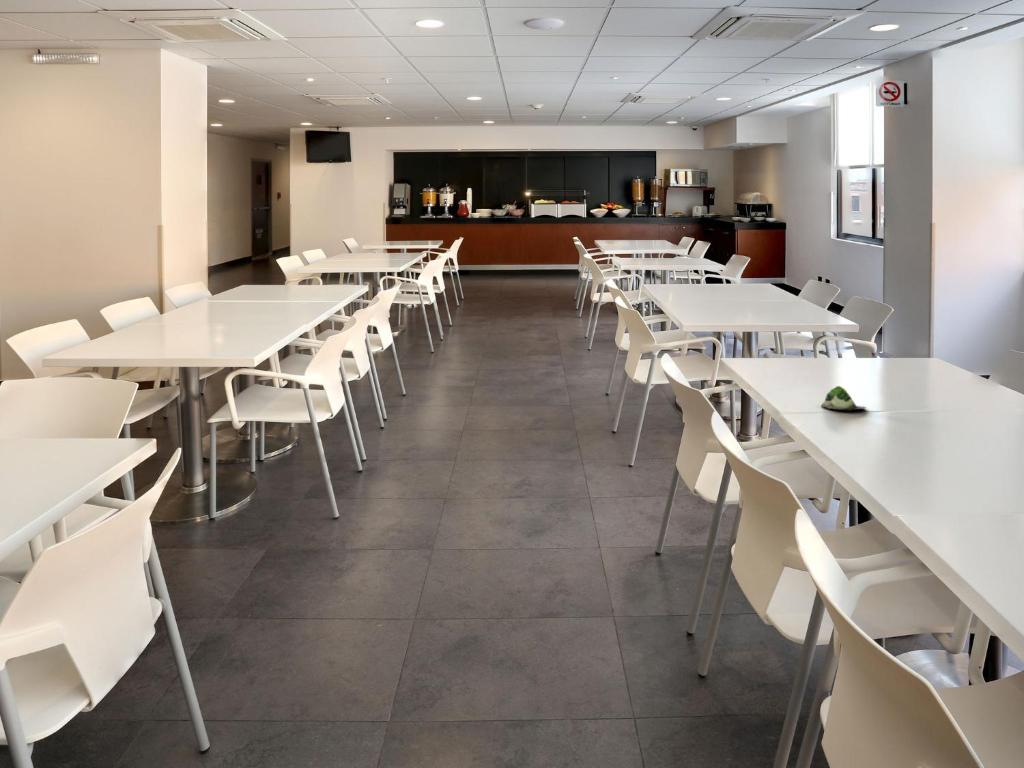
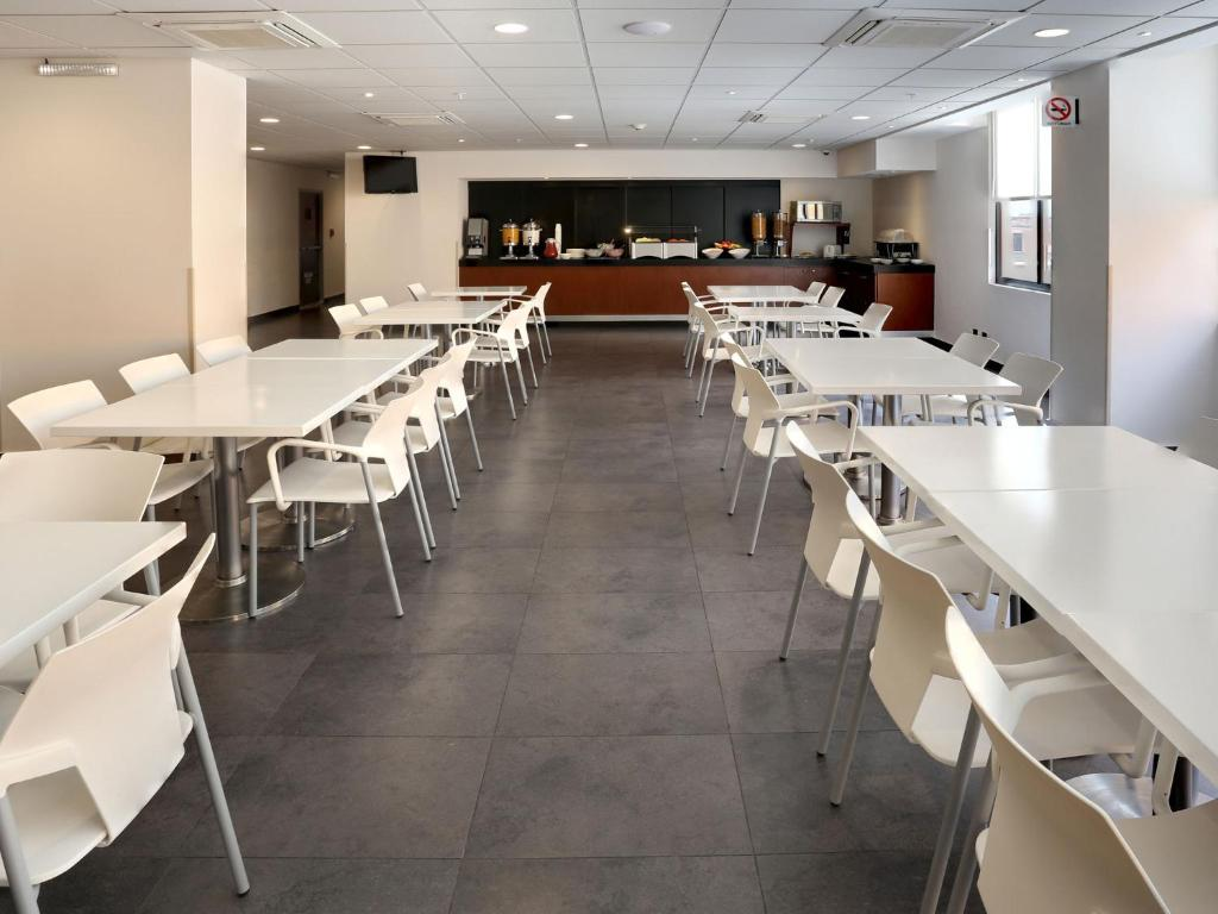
- succulent plant [820,385,868,410]
